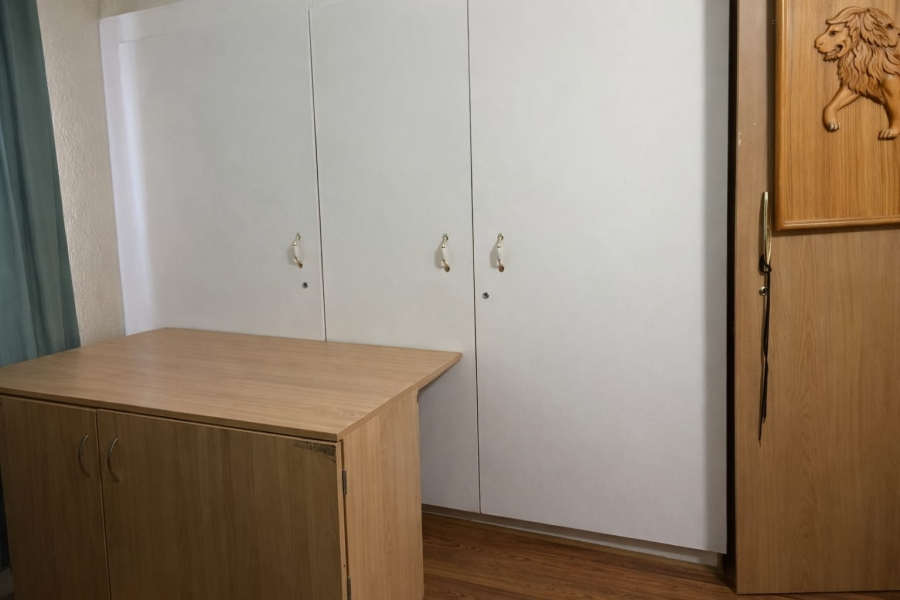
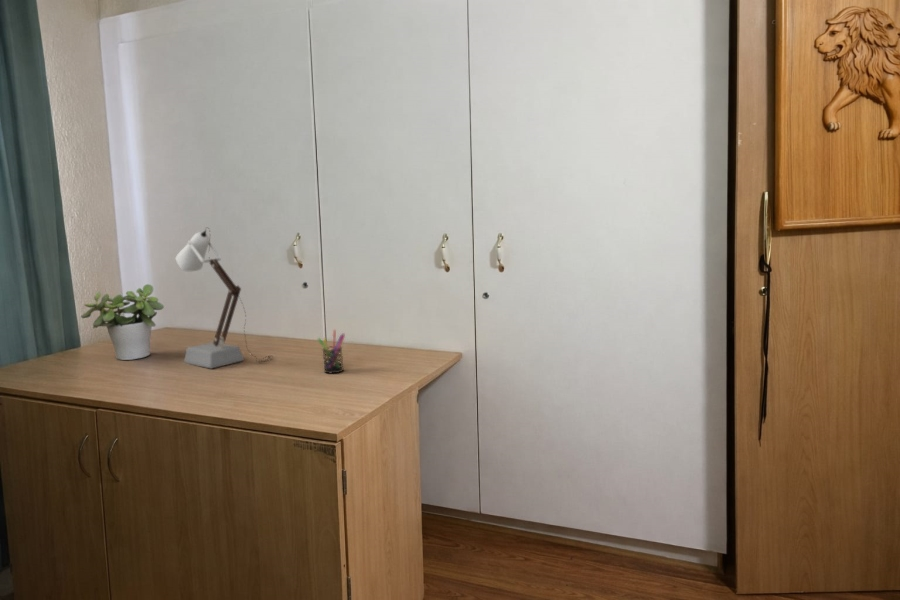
+ pen holder [317,329,346,374]
+ desk lamp [175,227,274,370]
+ potted plant [80,283,165,361]
